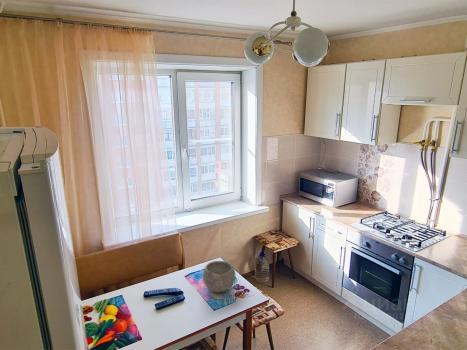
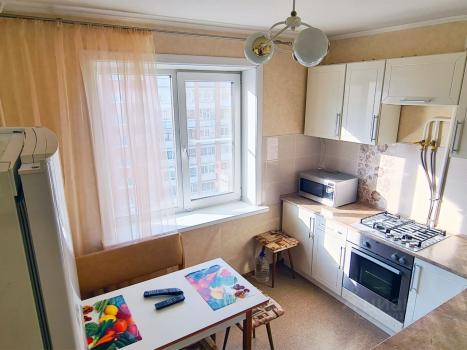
- bowl [202,260,236,293]
